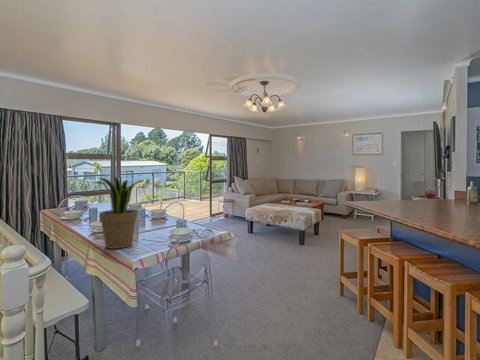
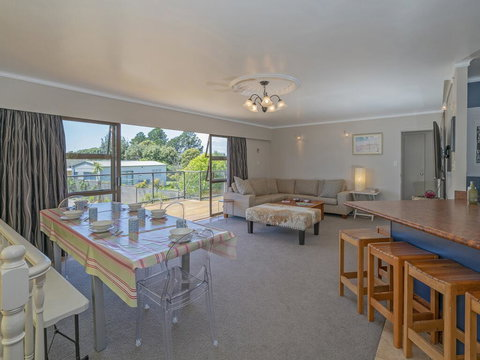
- potted plant [92,175,142,250]
